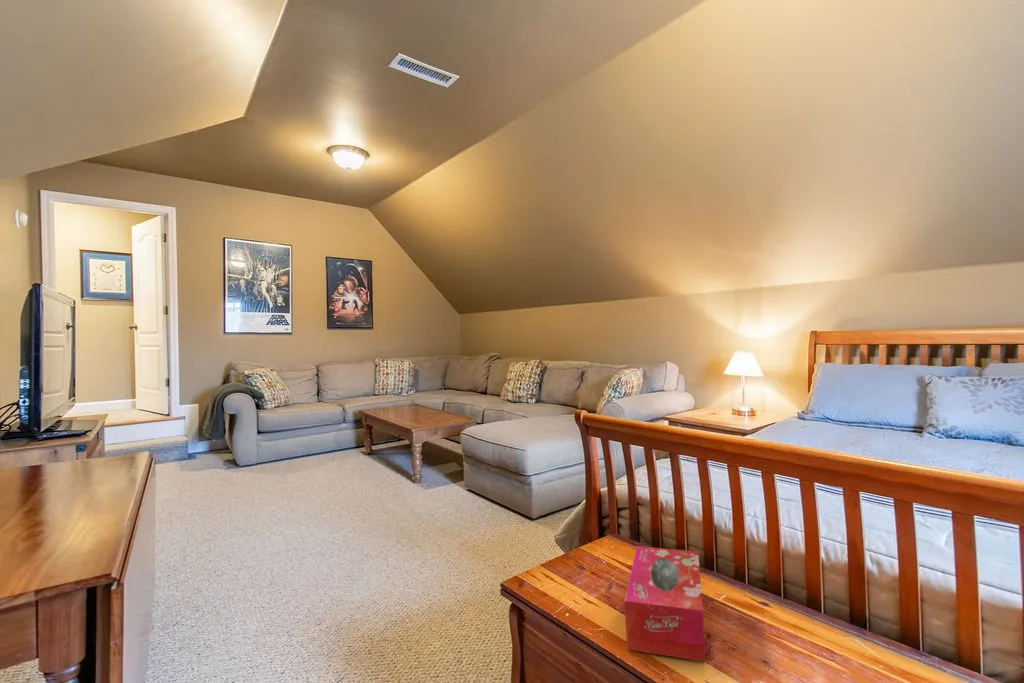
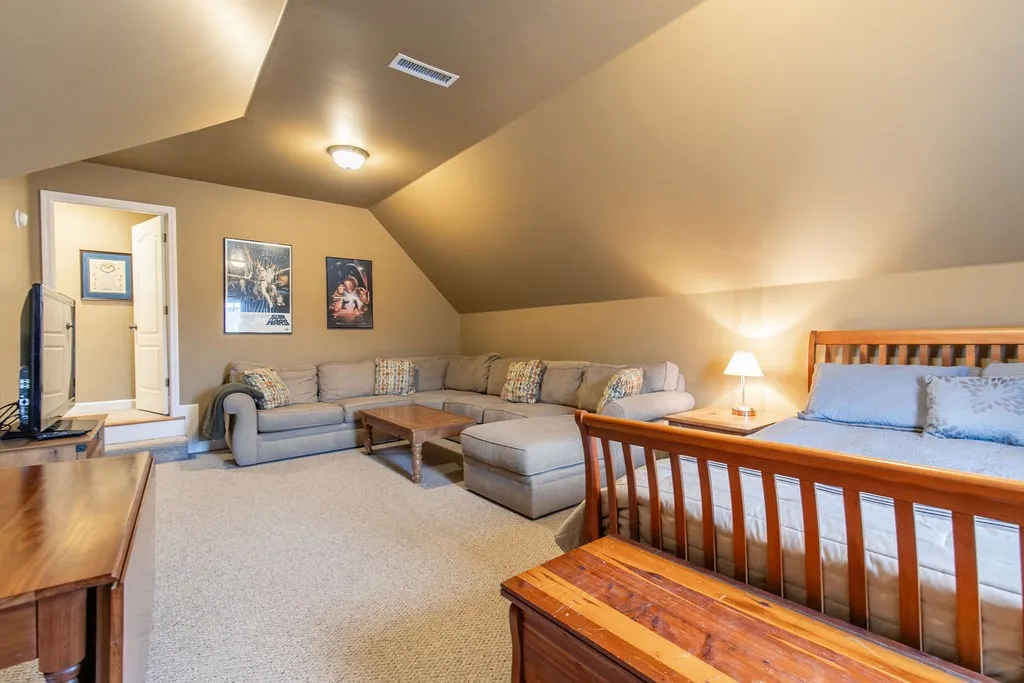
- tissue box [624,545,707,663]
